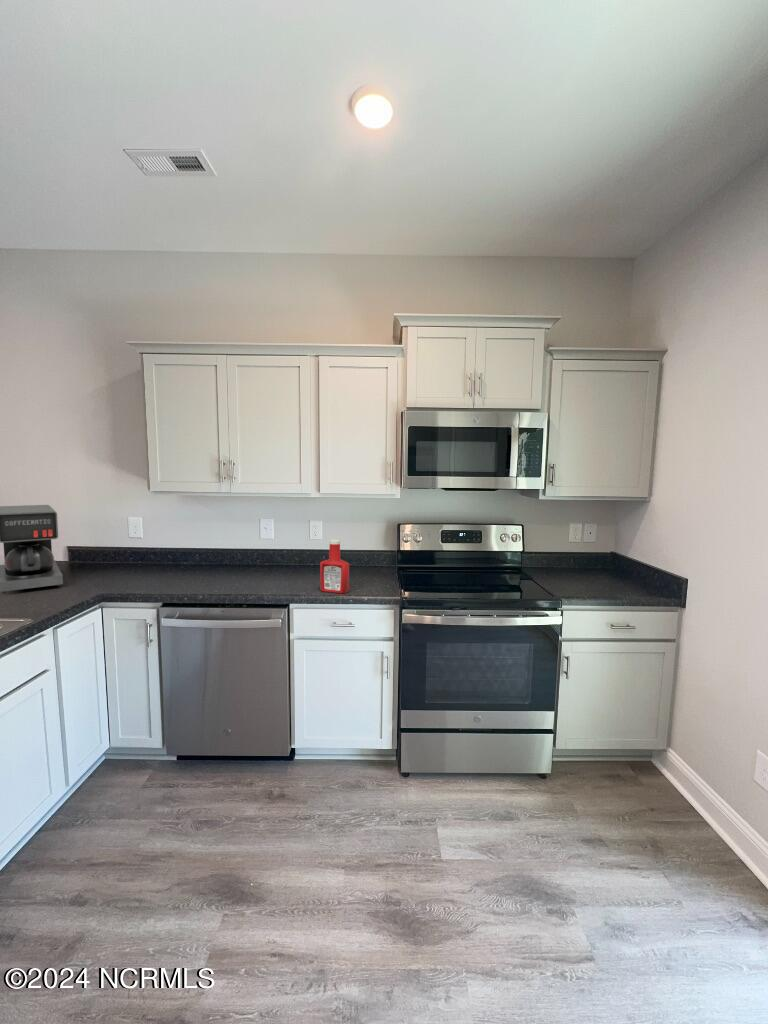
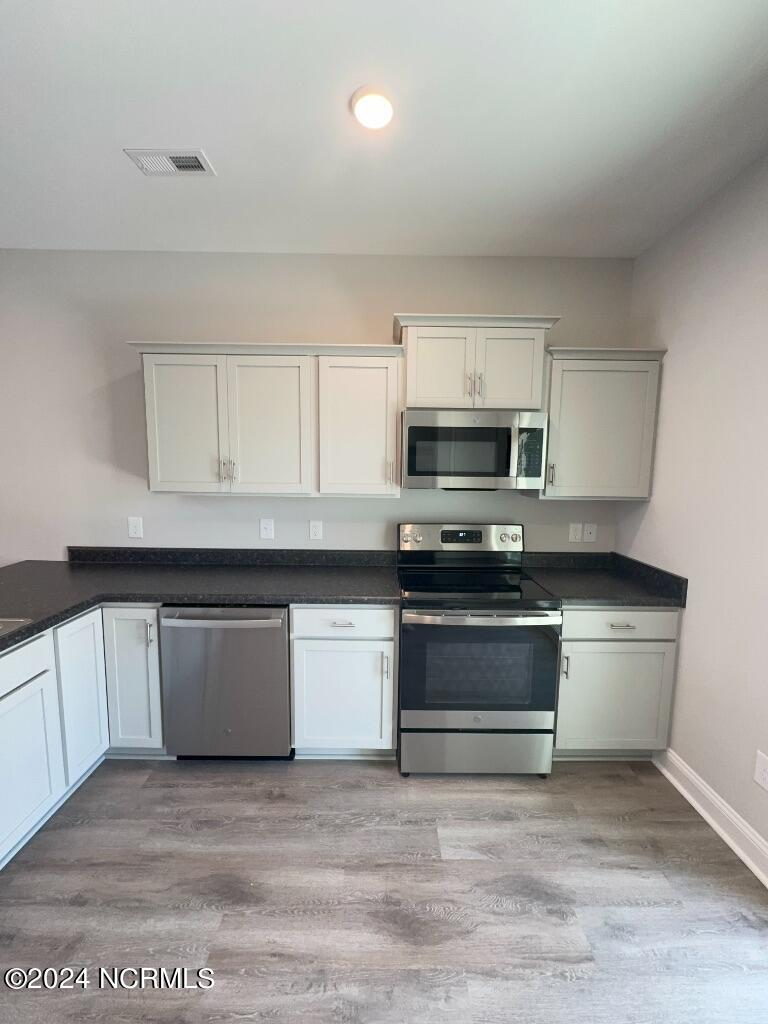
- coffee maker [0,504,64,594]
- soap bottle [319,538,350,594]
